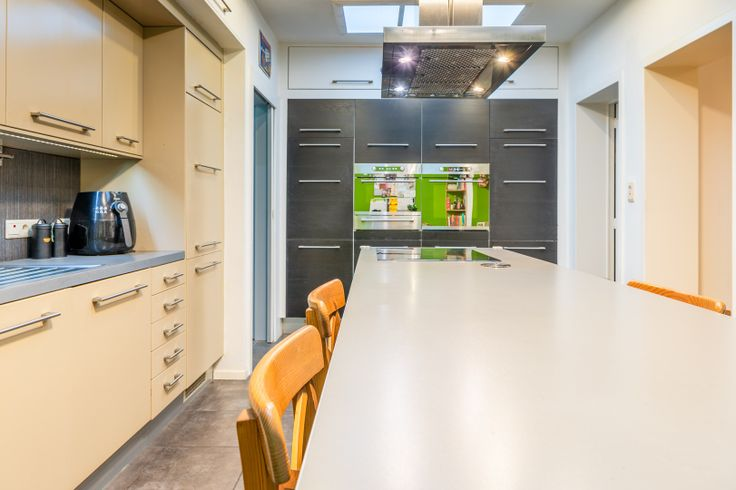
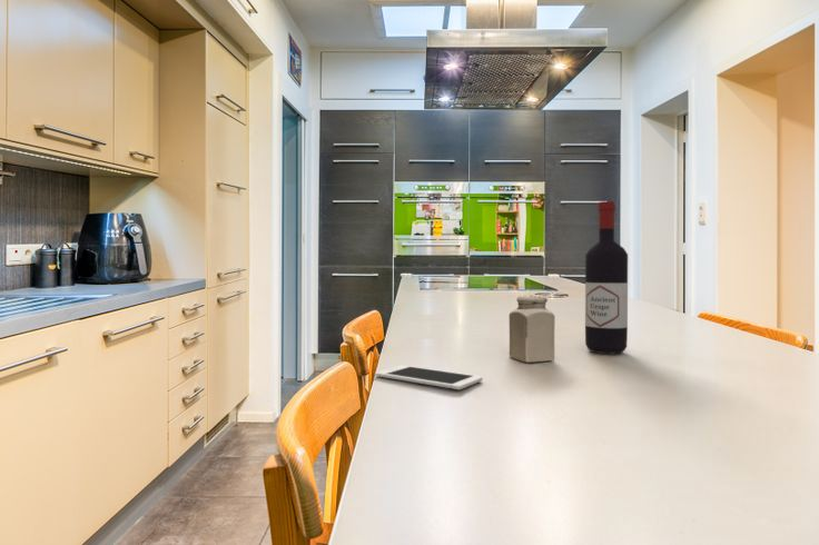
+ wine bottle [584,200,629,355]
+ salt shaker [509,294,556,363]
+ cell phone [374,364,484,390]
